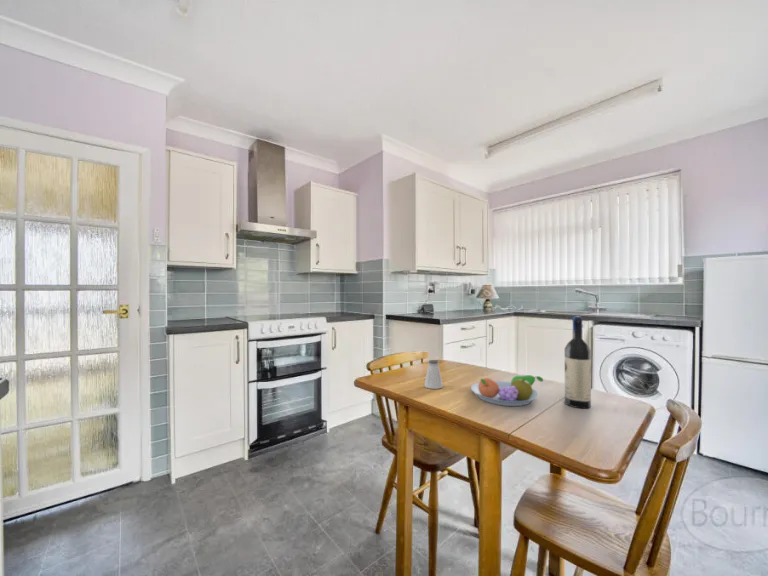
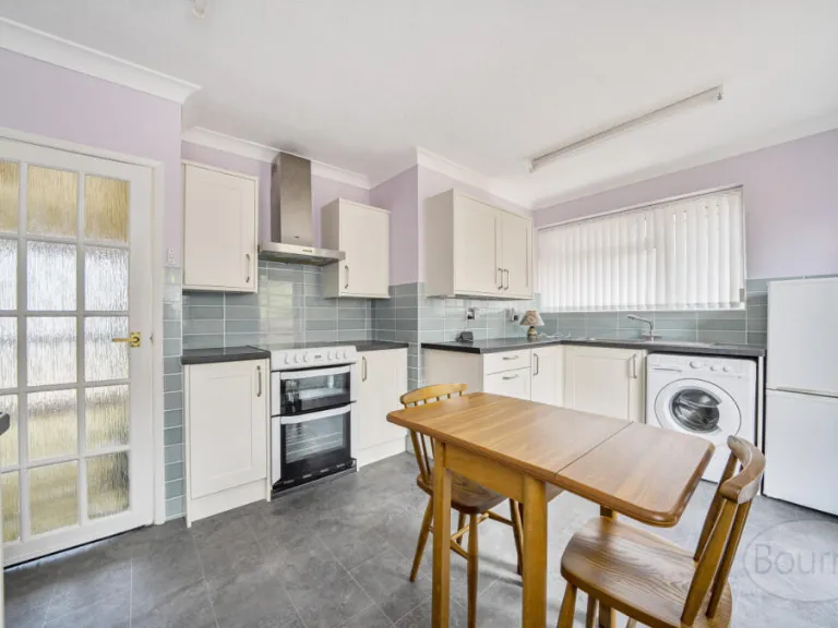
- fruit bowl [470,374,544,407]
- wine bottle [564,315,592,409]
- saltshaker [423,359,444,390]
